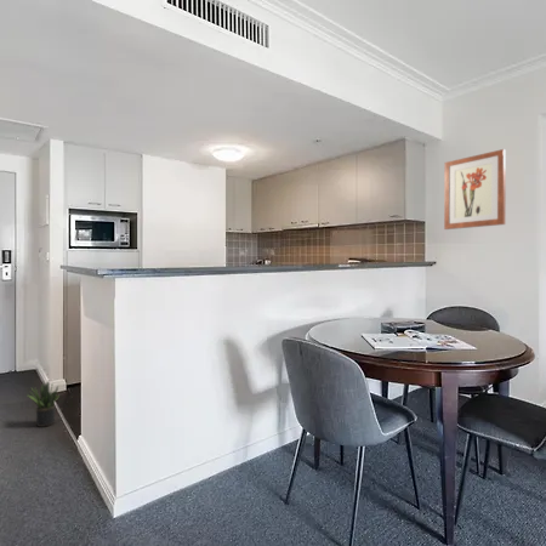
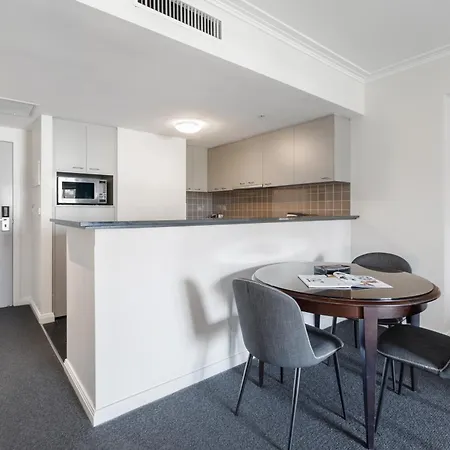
- wall art [443,148,507,231]
- potted plant [25,380,61,428]
